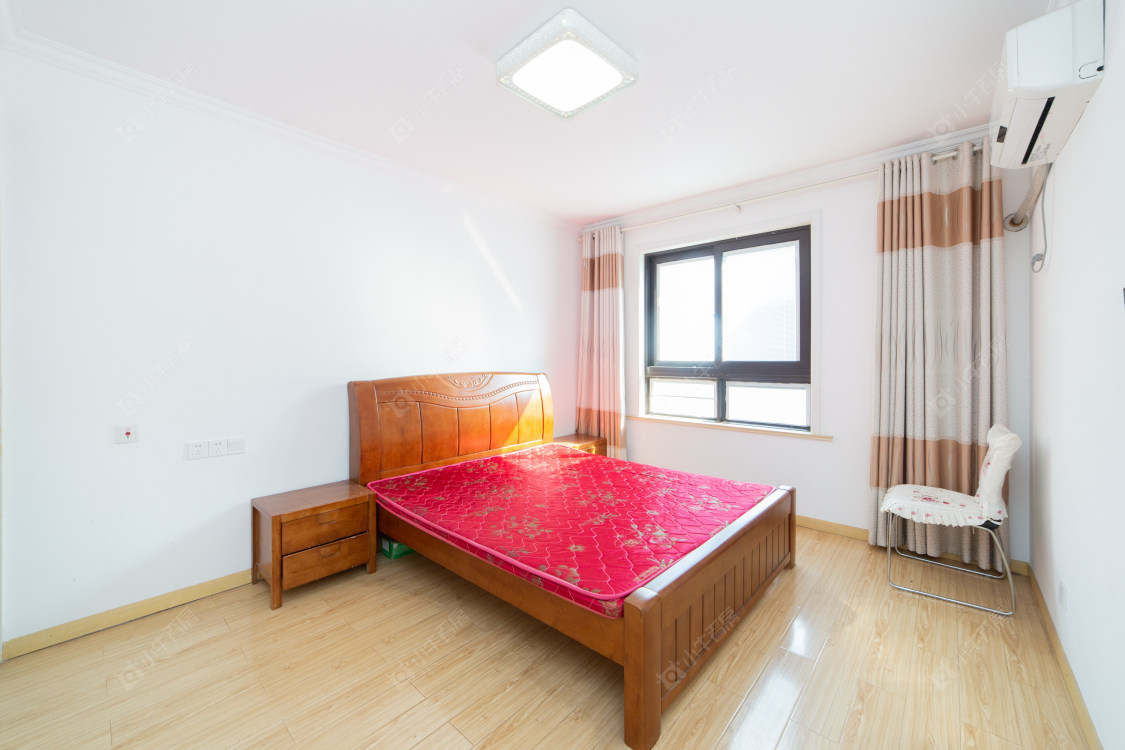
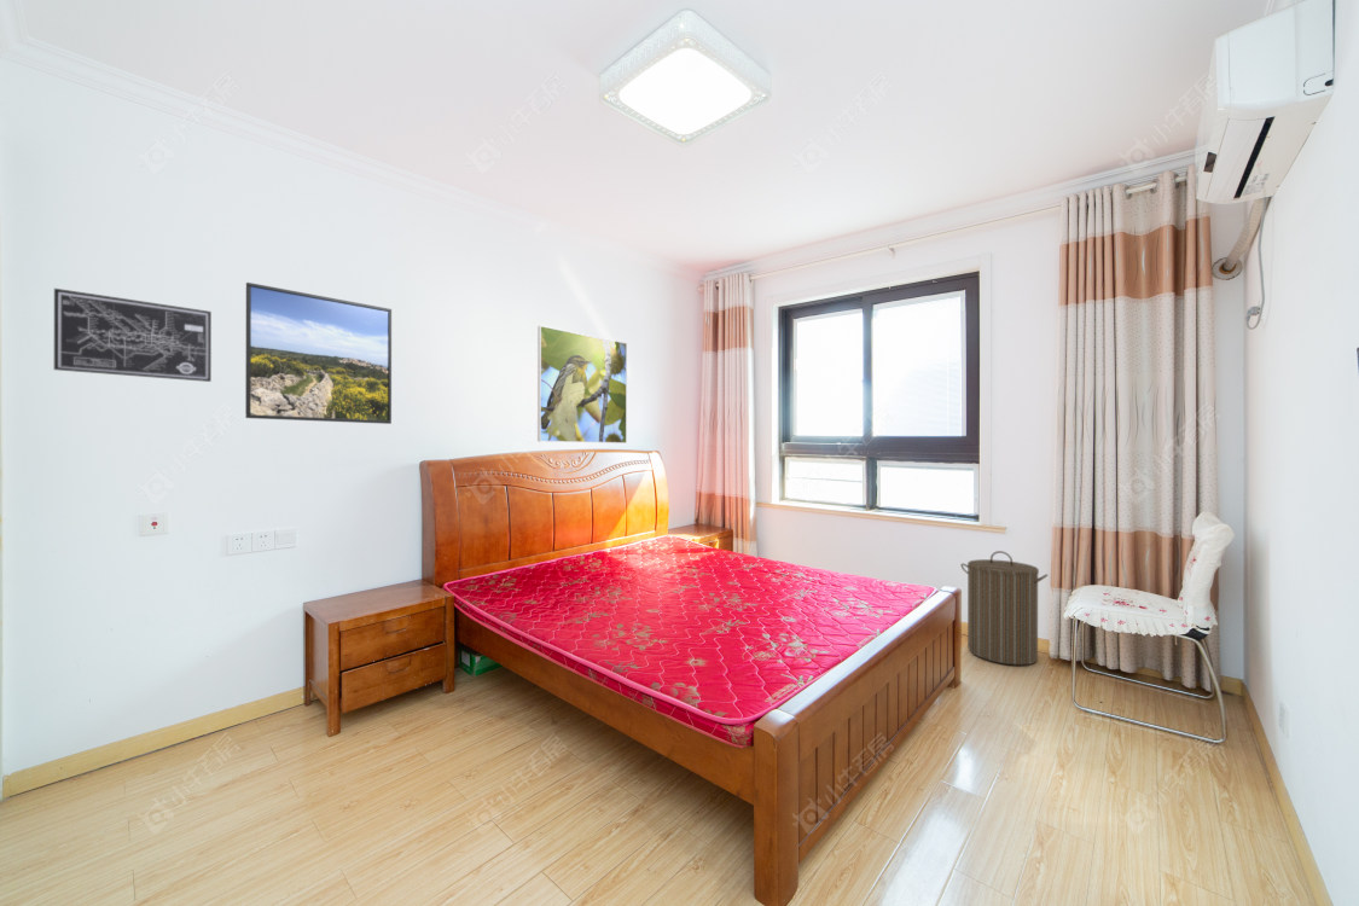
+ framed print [536,325,628,445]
+ laundry hamper [959,550,1049,667]
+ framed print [244,281,393,425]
+ wall art [53,288,213,383]
